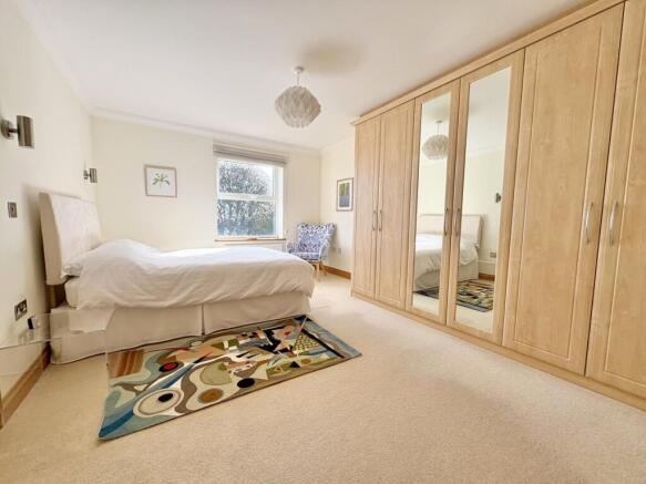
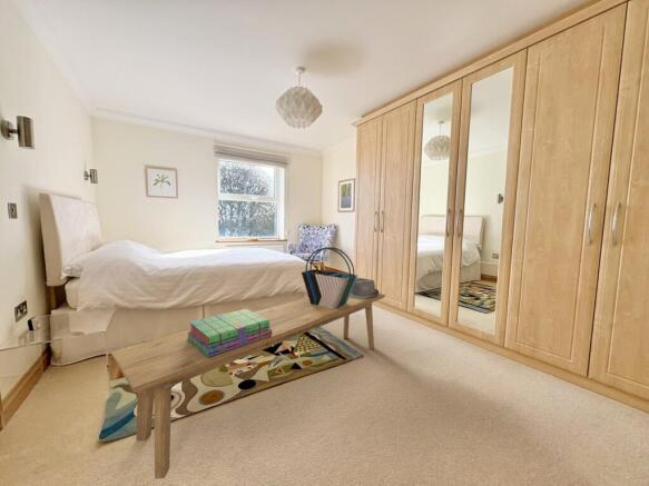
+ bench [110,292,386,480]
+ stack of books [187,308,272,357]
+ fedora [350,277,380,299]
+ tote bag [301,246,358,309]
